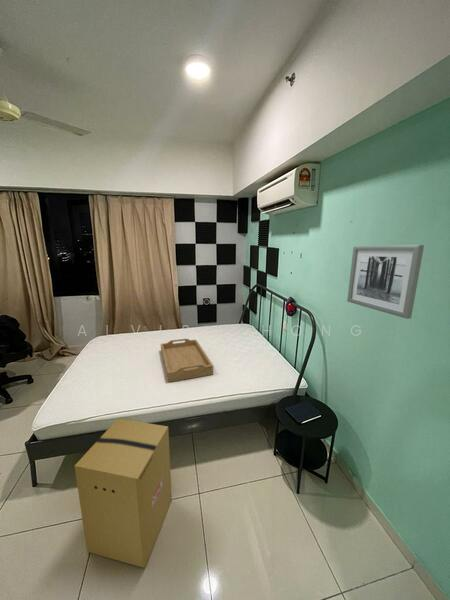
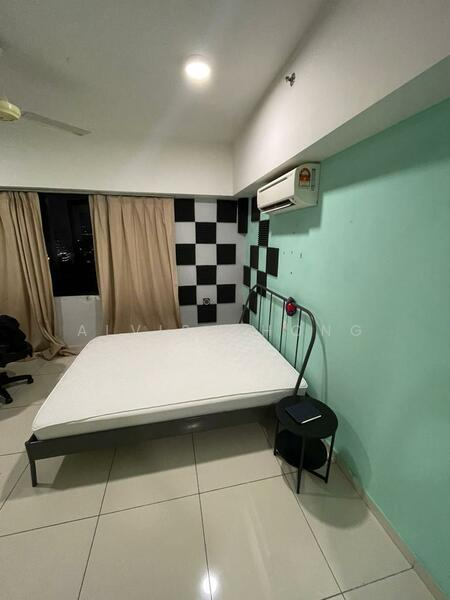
- cardboard box [74,418,173,569]
- serving tray [160,338,214,383]
- wall art [346,244,425,320]
